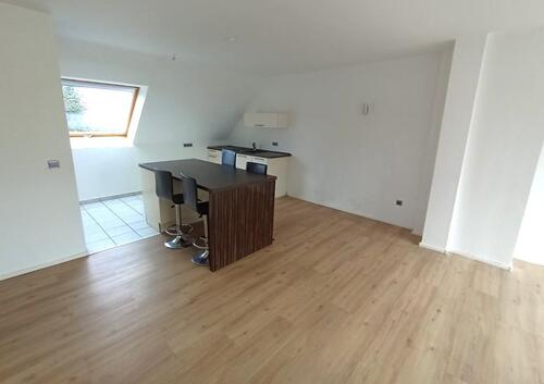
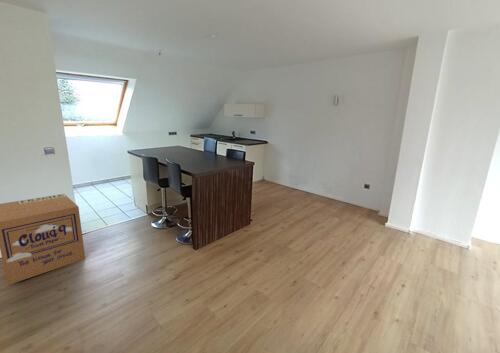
+ cardboard box [0,193,86,286]
